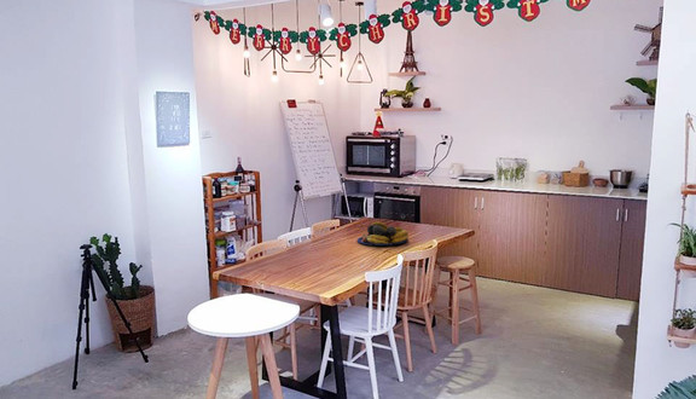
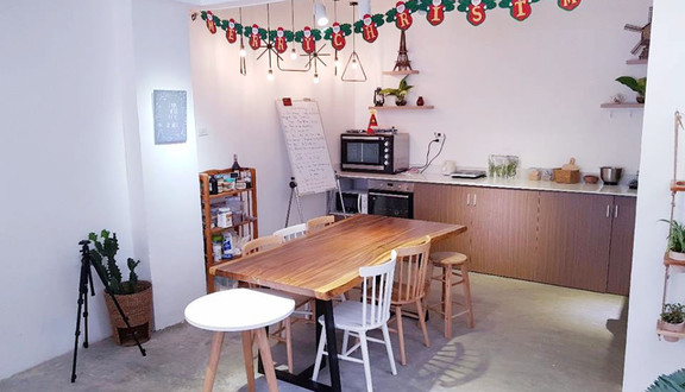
- fruit bowl [356,221,410,247]
